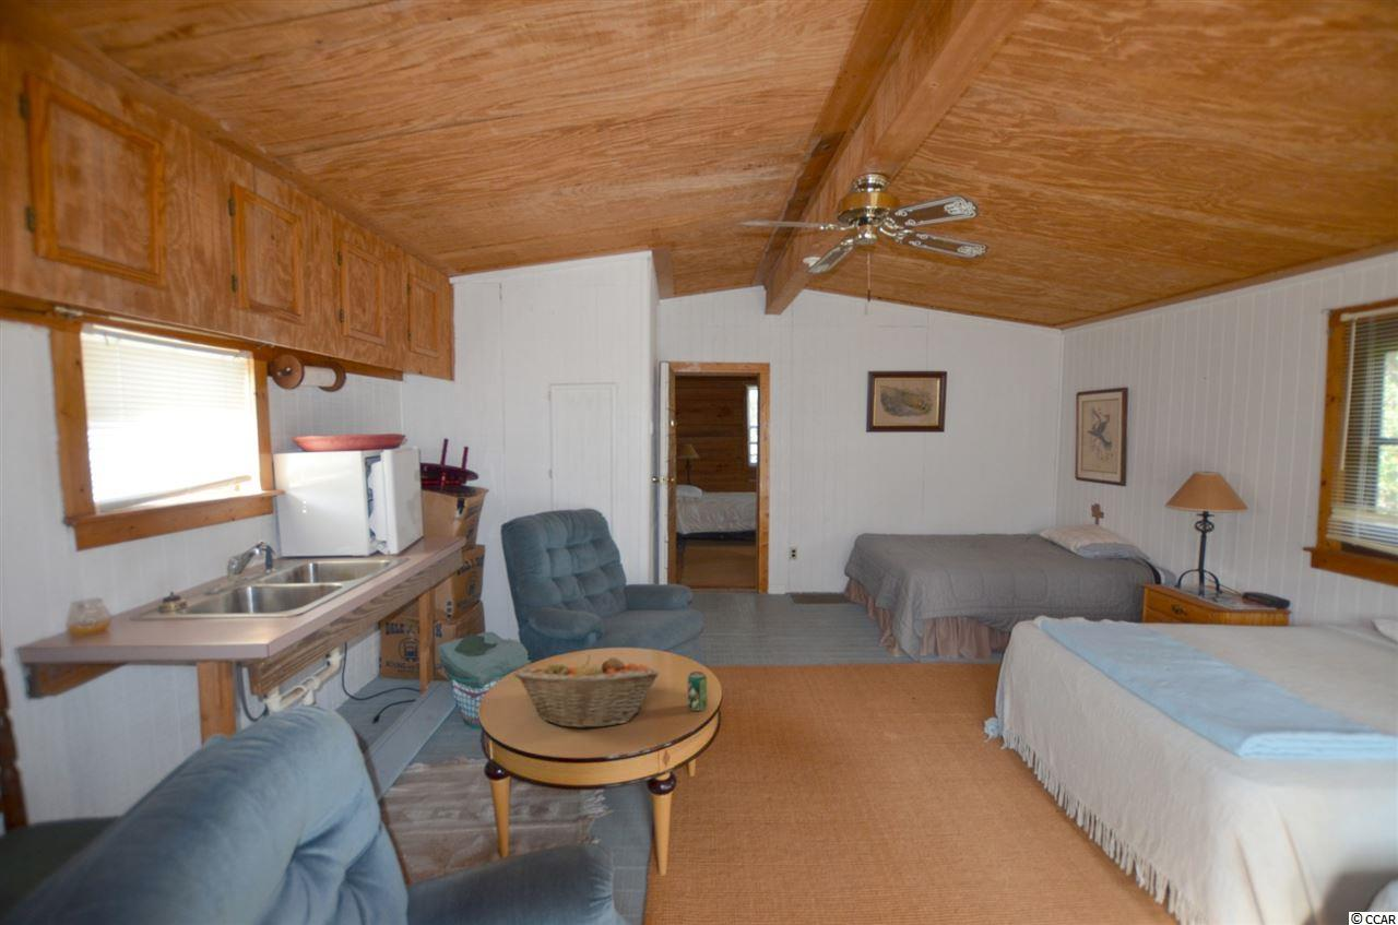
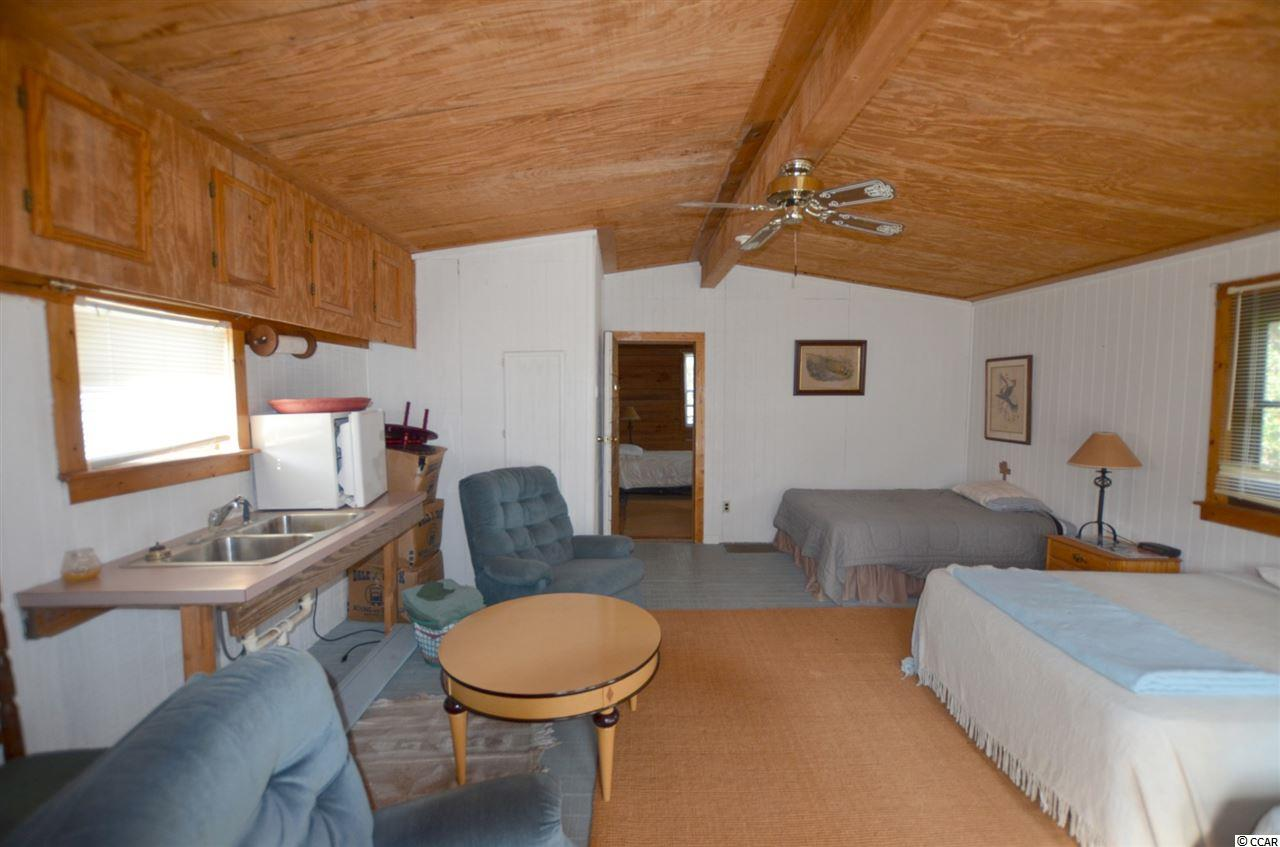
- beverage can [687,671,708,712]
- fruit basket [513,654,660,730]
